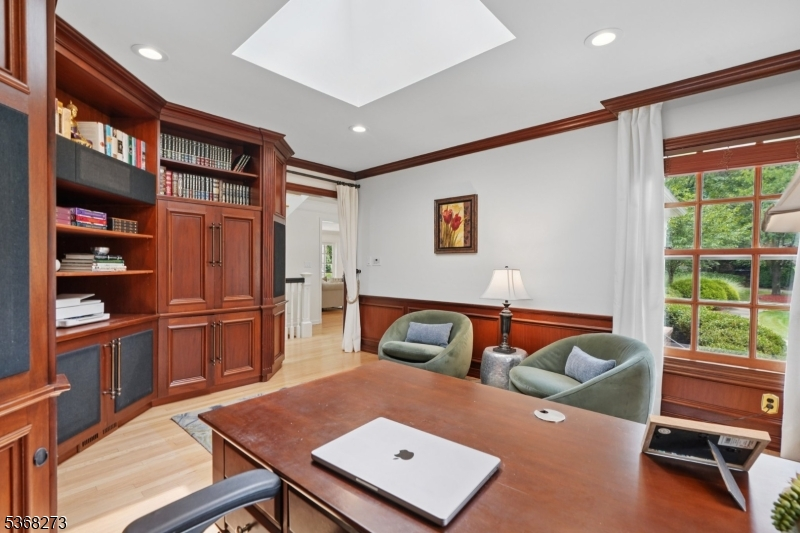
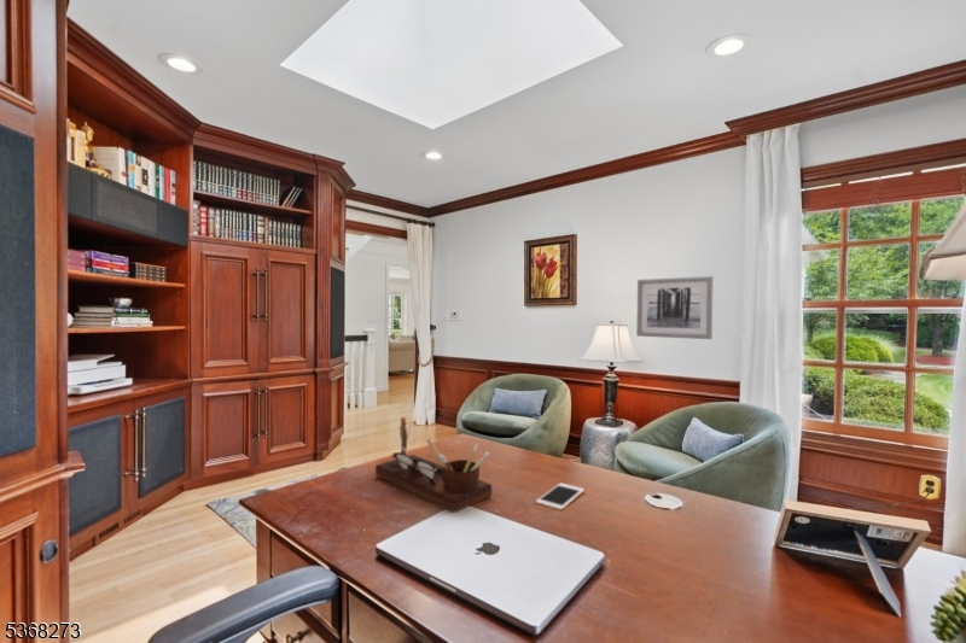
+ cell phone [535,483,586,512]
+ desk organizer [374,416,493,514]
+ wall art [635,275,715,340]
